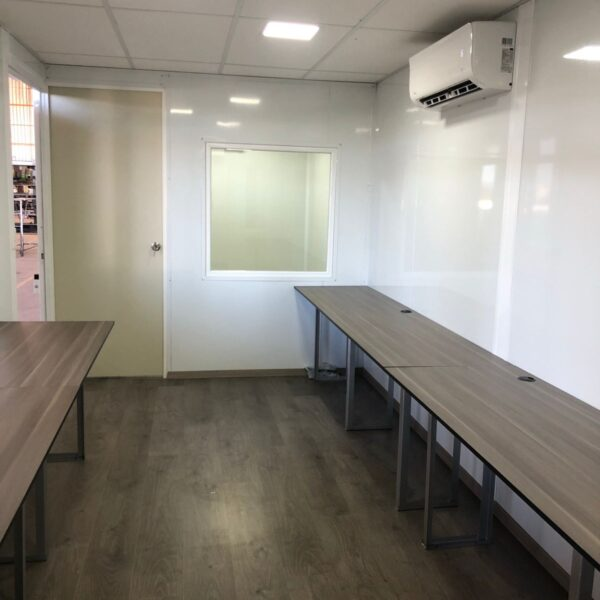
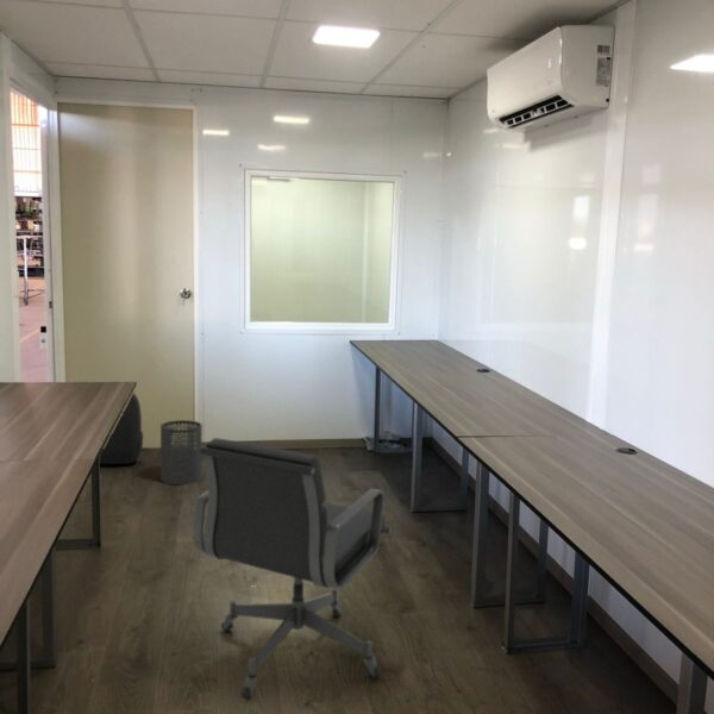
+ trash can [159,419,203,486]
+ office chair [192,437,392,701]
+ backpack [99,392,145,465]
